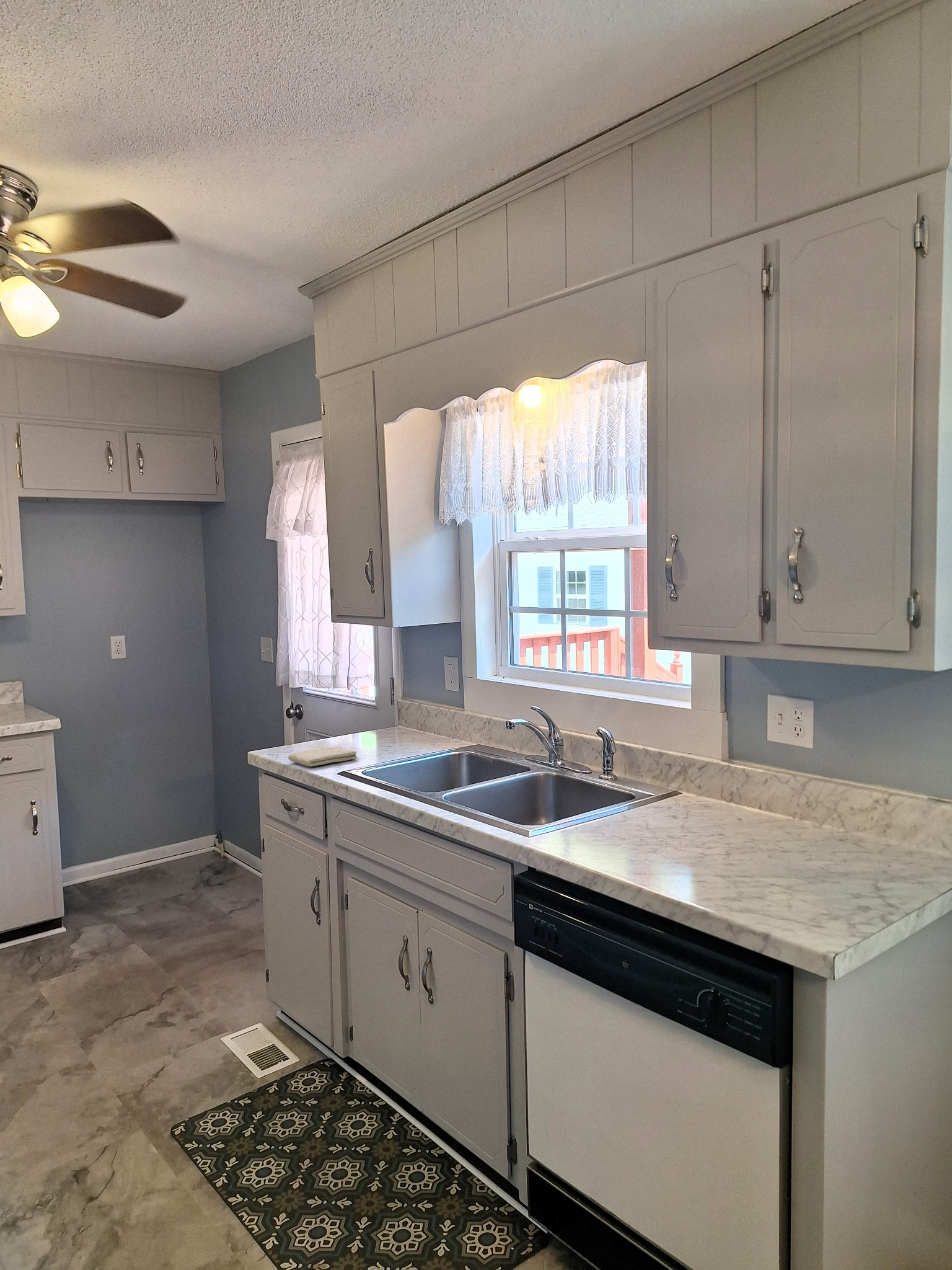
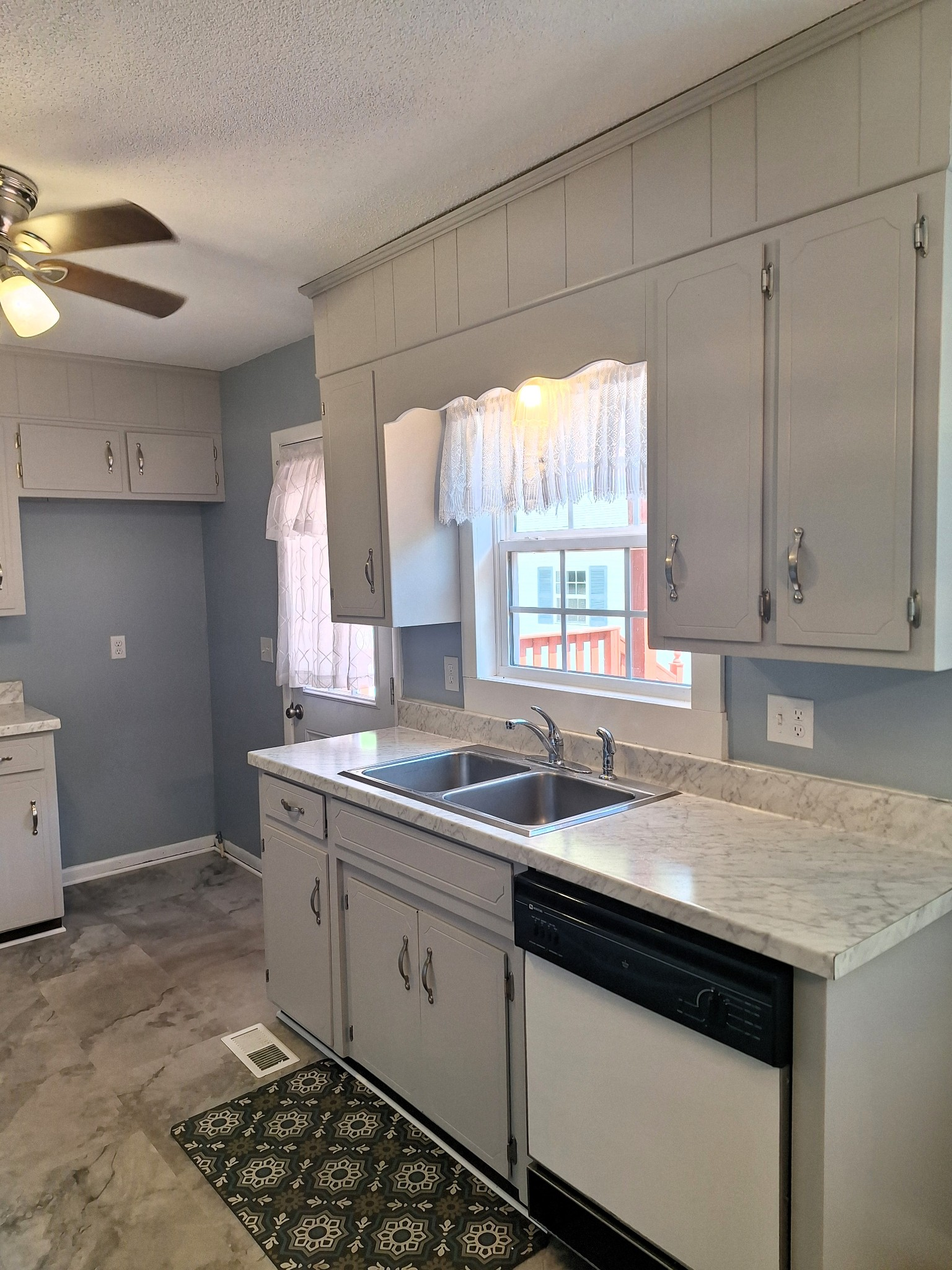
- washcloth [288,746,358,767]
